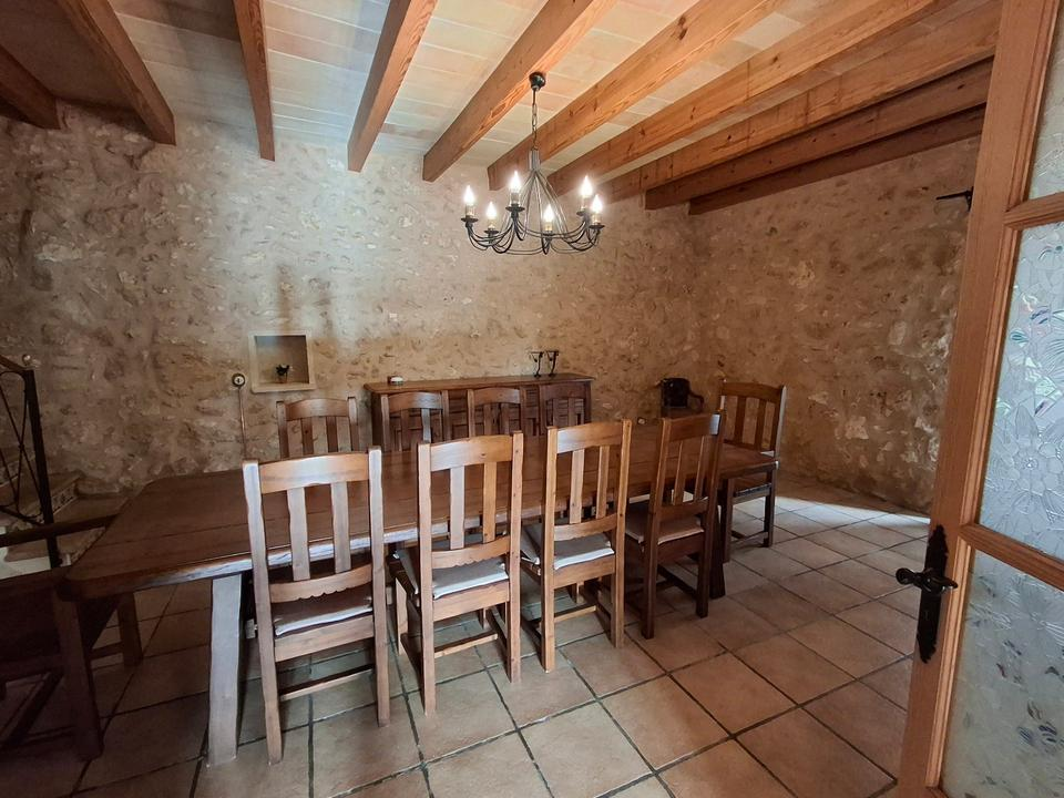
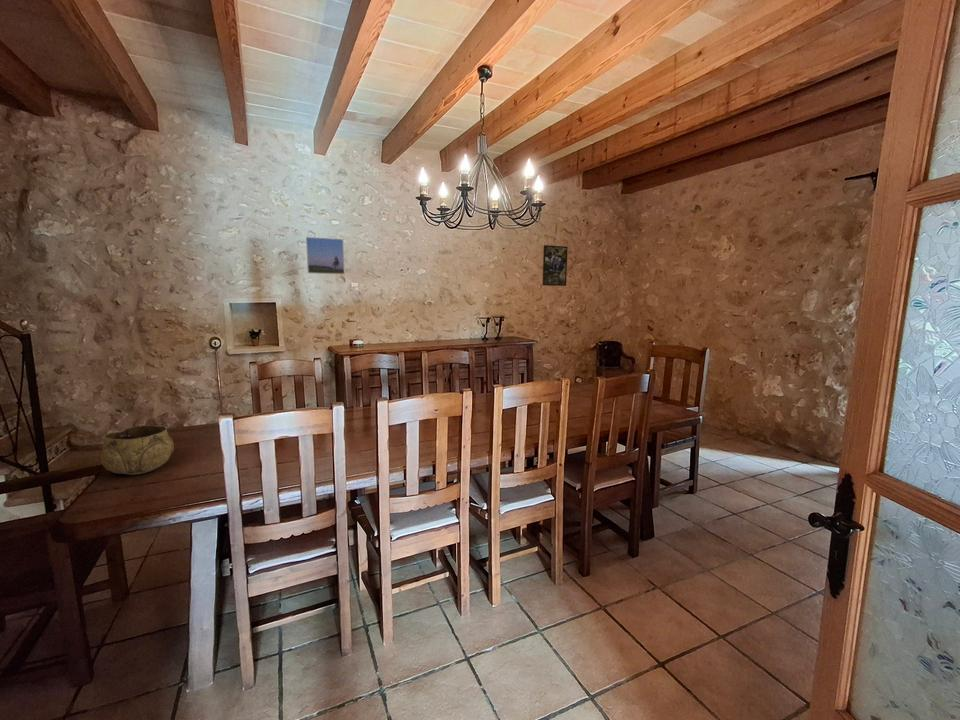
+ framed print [305,236,346,275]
+ decorative bowl [100,424,175,476]
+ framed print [542,244,569,287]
